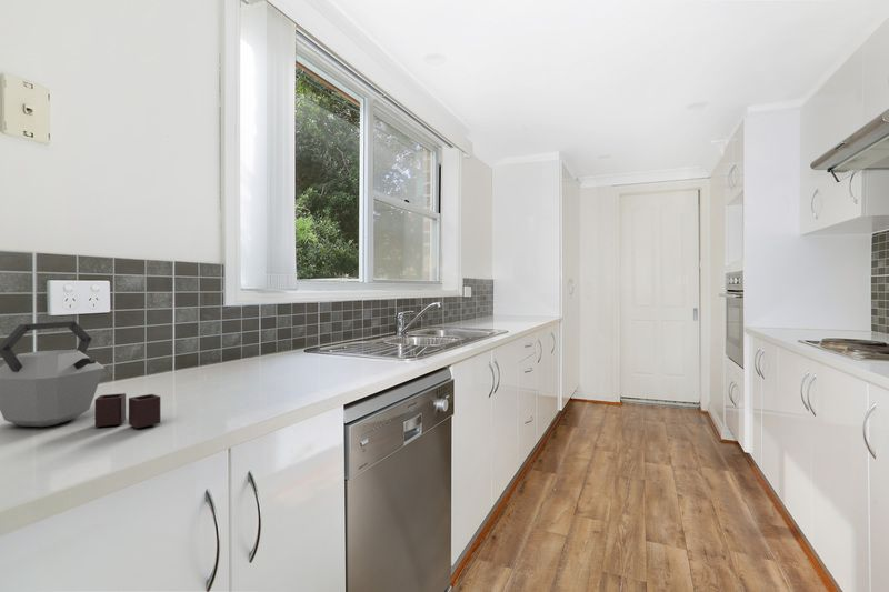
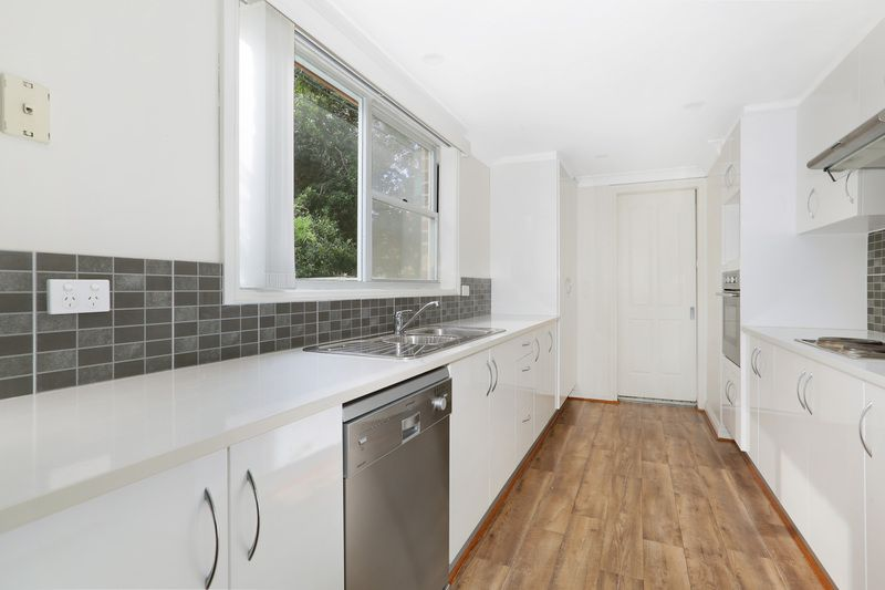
- kettle [0,320,162,429]
